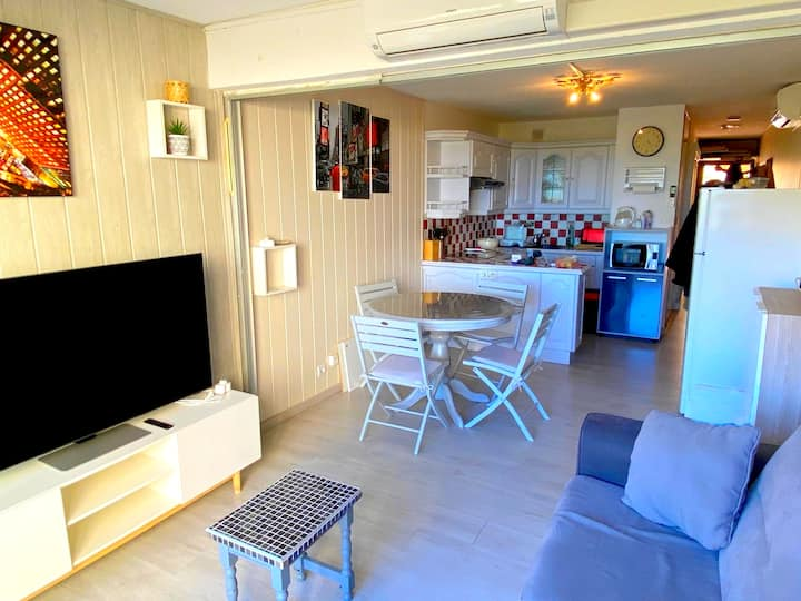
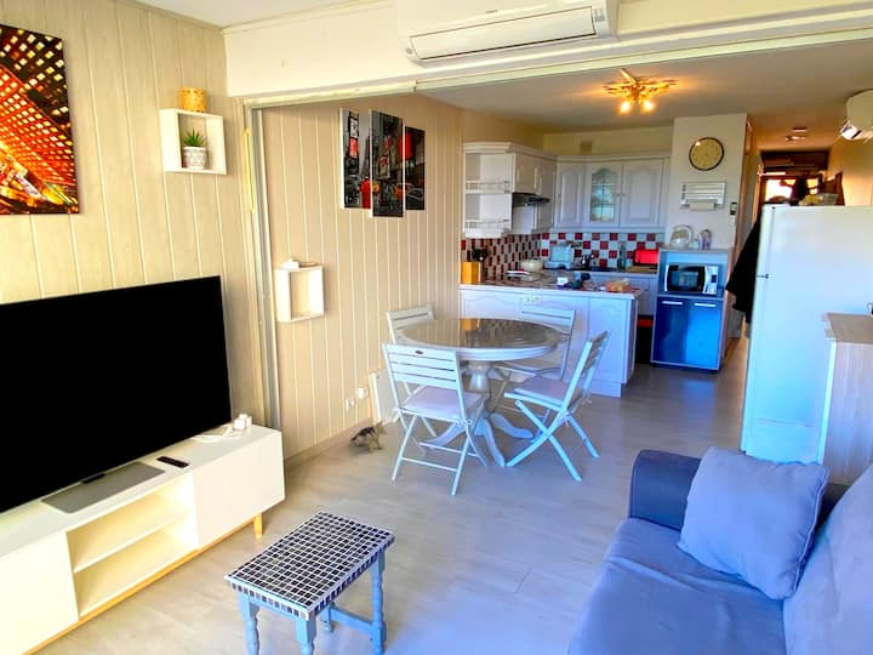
+ plush toy [349,418,388,452]
